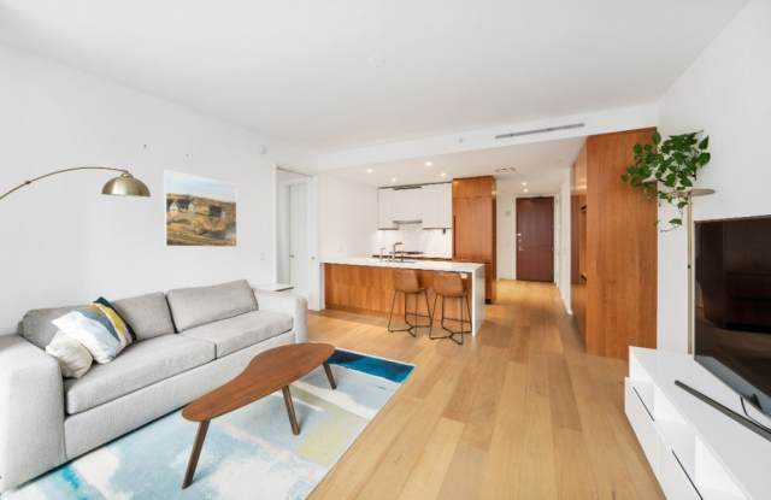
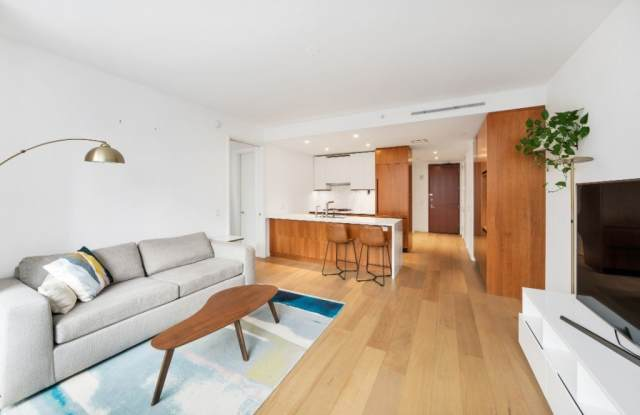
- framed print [163,169,239,248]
